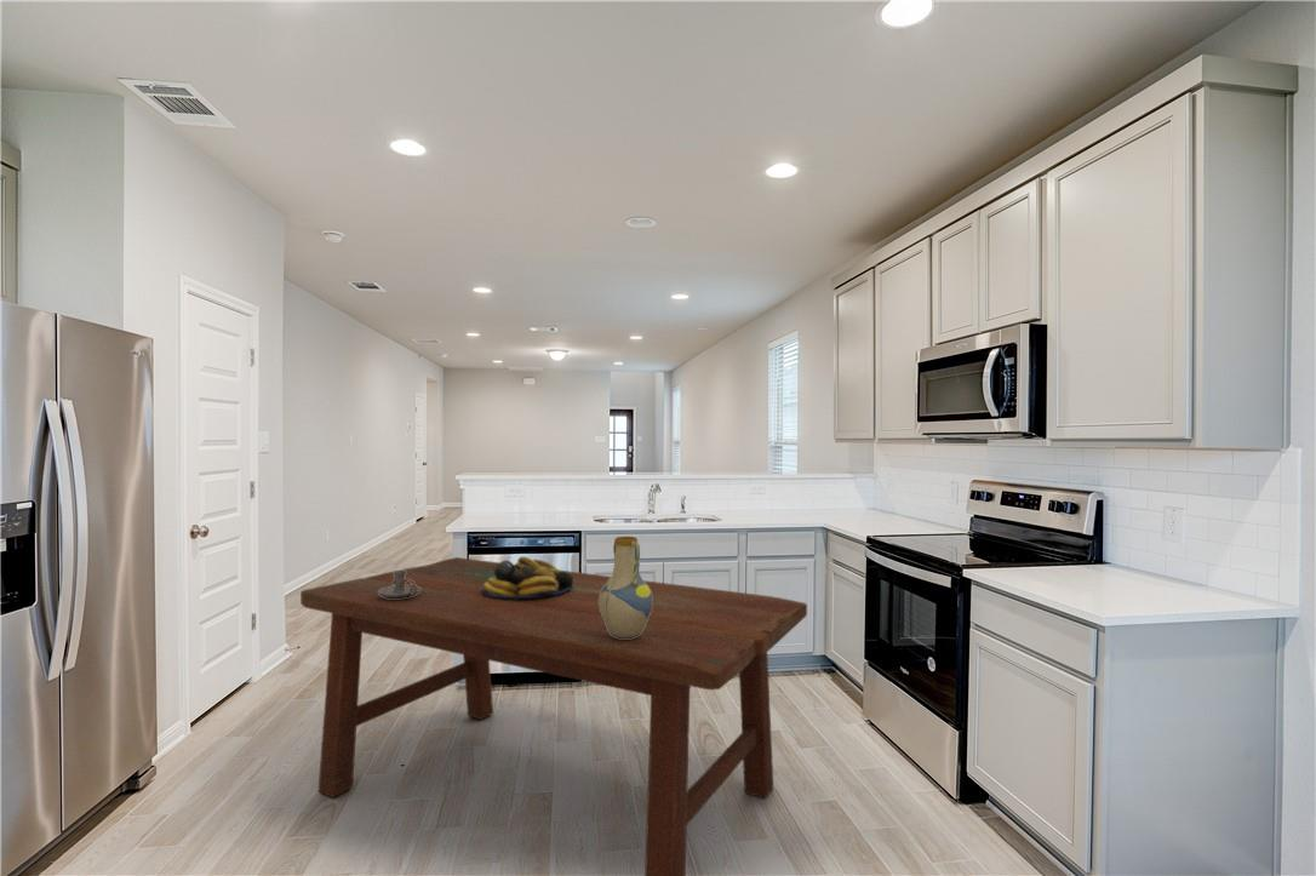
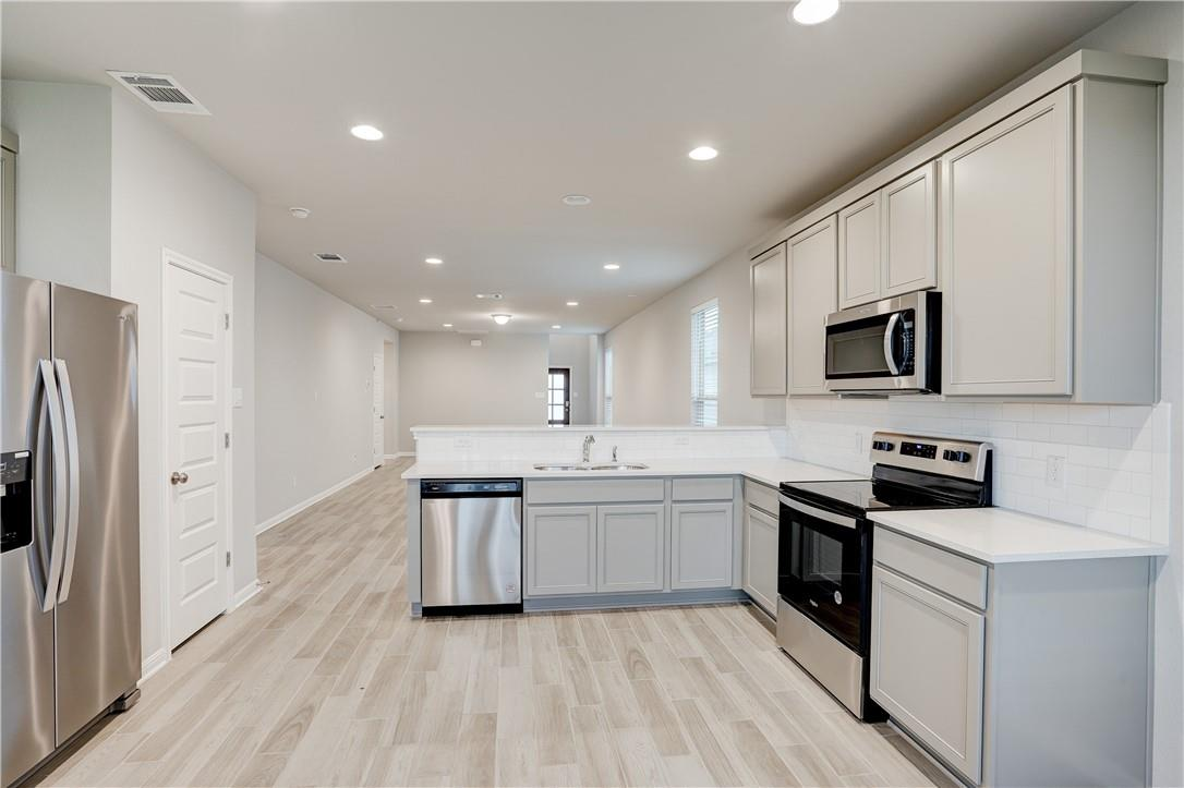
- candle holder [378,569,420,599]
- vase [599,536,652,639]
- dining table [299,556,808,876]
- fruit bowl [481,555,573,599]
